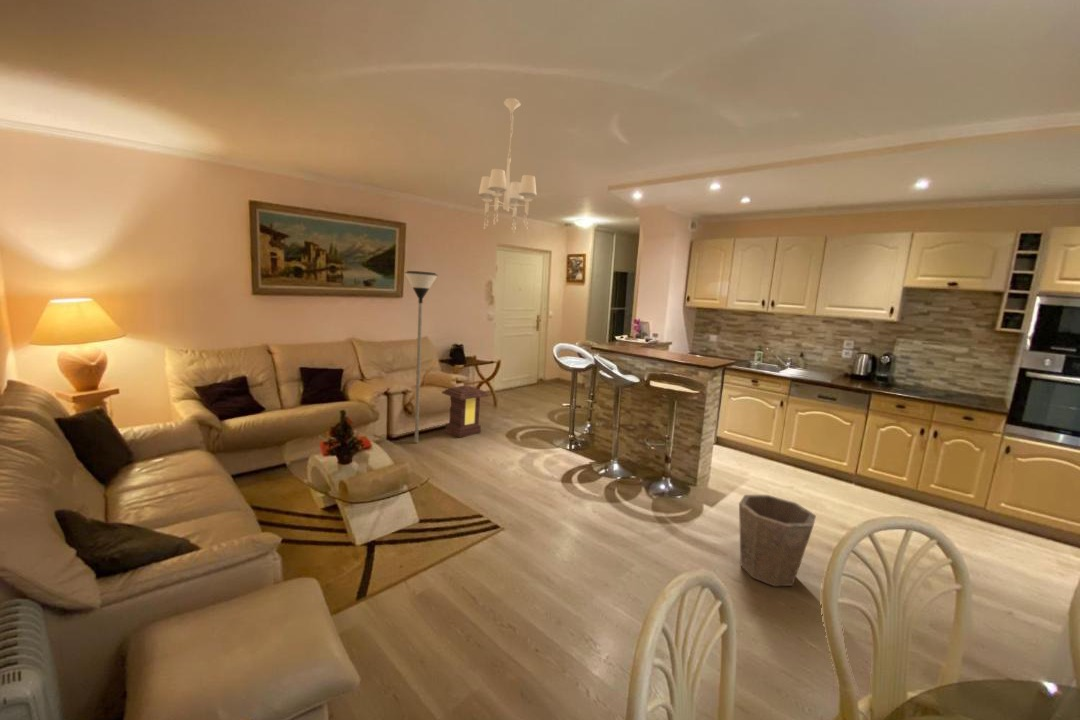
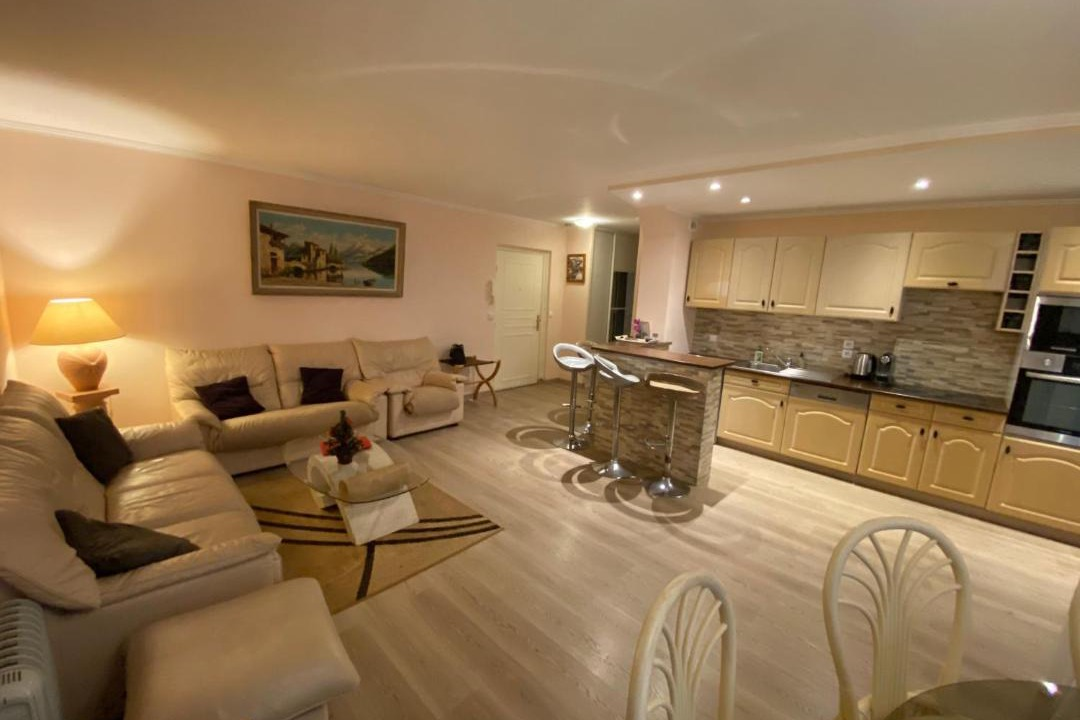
- chandelier [478,97,537,234]
- lantern [441,384,489,439]
- waste bin [738,494,817,587]
- floor lamp [404,270,439,444]
